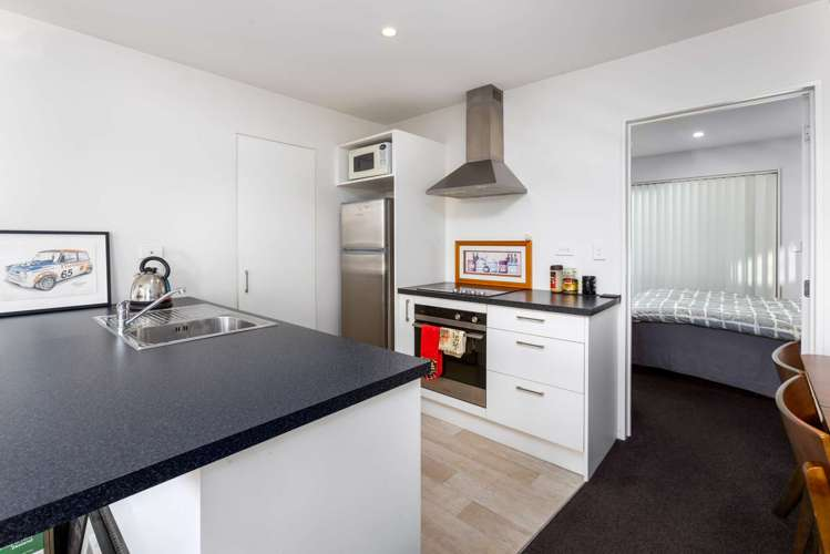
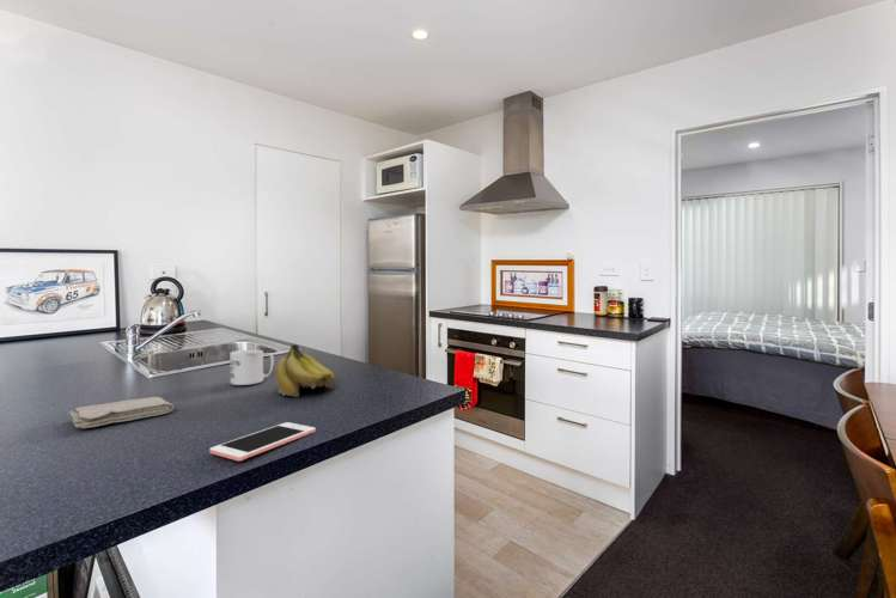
+ washcloth [67,396,175,429]
+ cell phone [208,421,317,462]
+ fruit [274,343,337,398]
+ mug [228,348,275,386]
